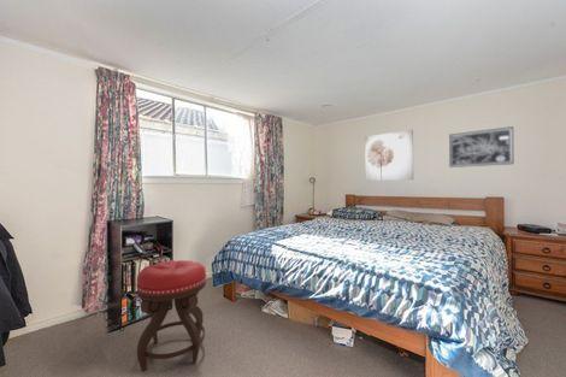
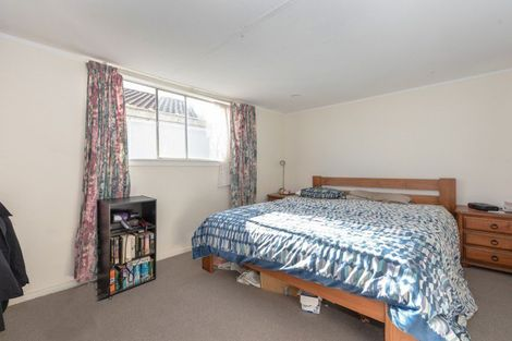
- wall art [364,129,414,182]
- stool [135,259,207,372]
- wall art [448,125,515,169]
